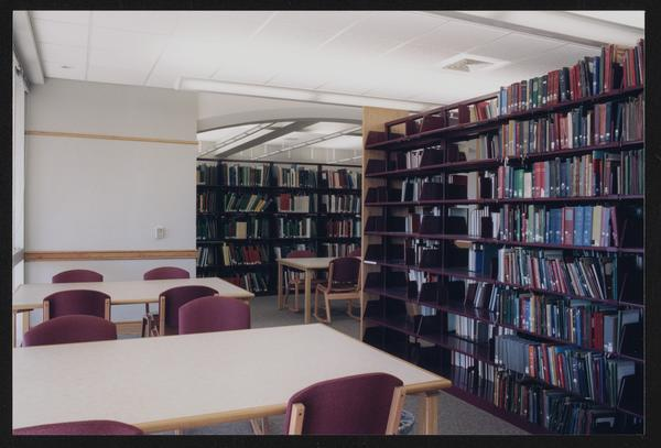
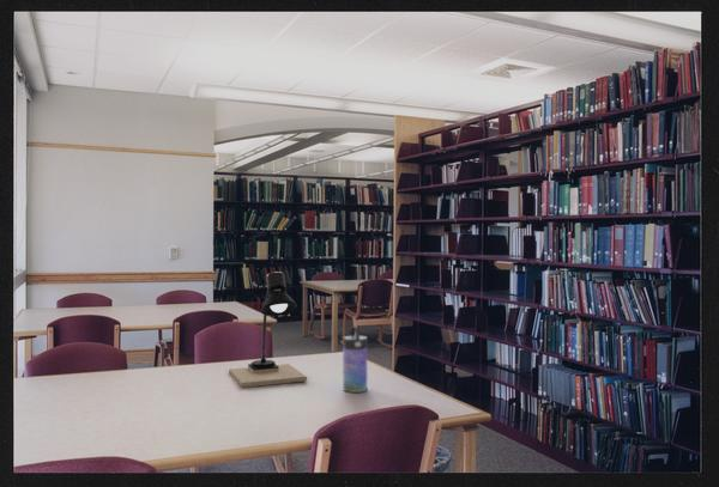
+ desk lamp [228,270,308,389]
+ water bottle [342,324,369,394]
